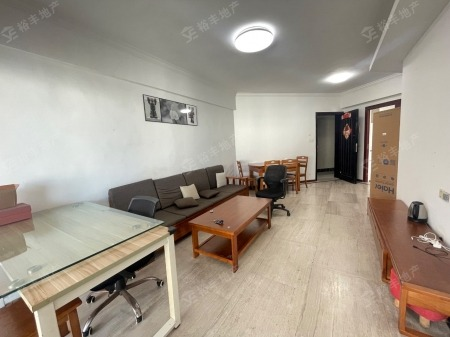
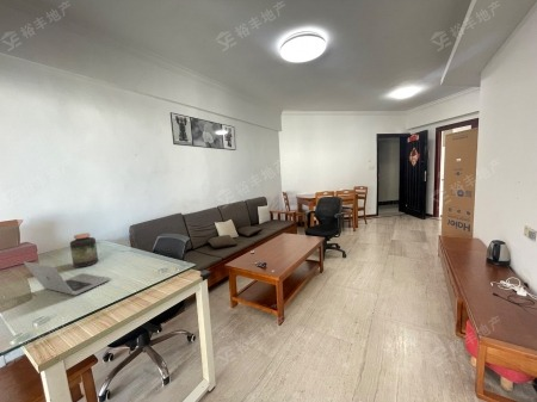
+ laptop [23,261,112,296]
+ jar [69,233,99,268]
